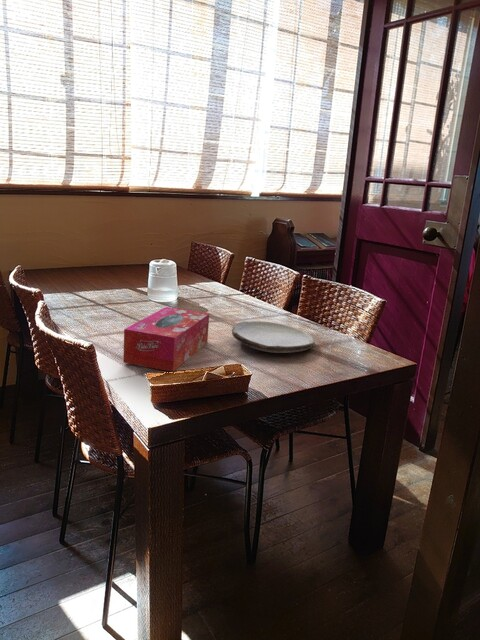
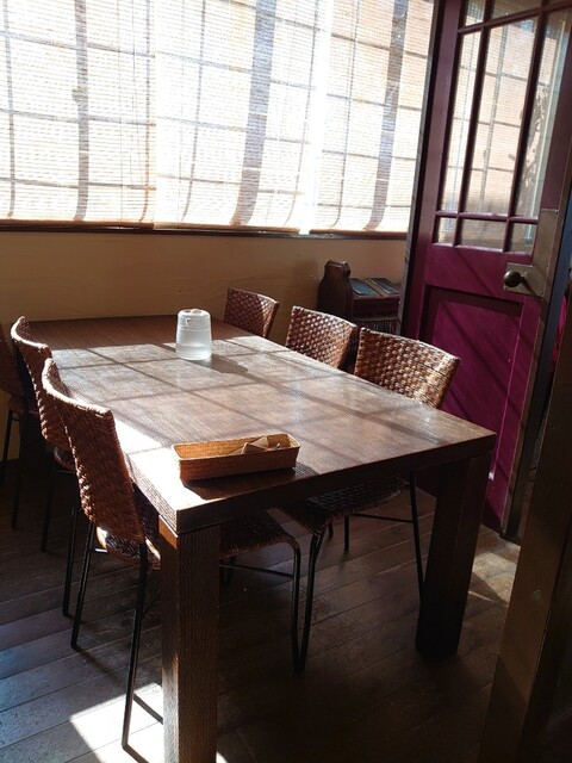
- tissue box [122,306,210,373]
- plate [231,320,316,354]
